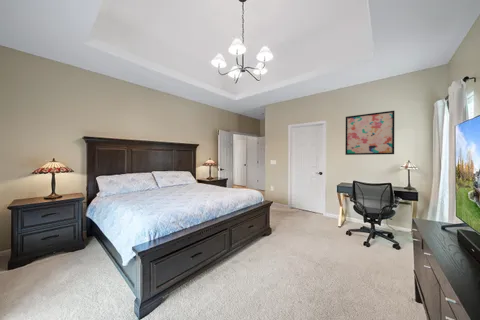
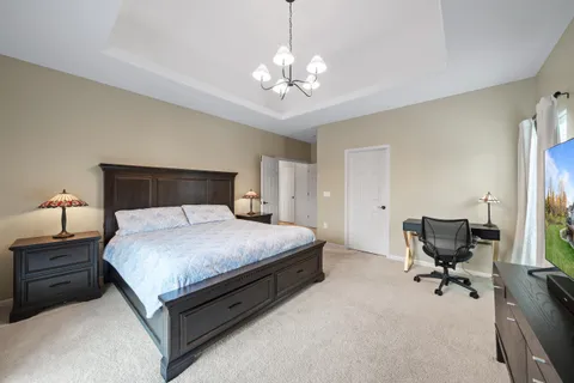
- wall art [344,110,396,156]
